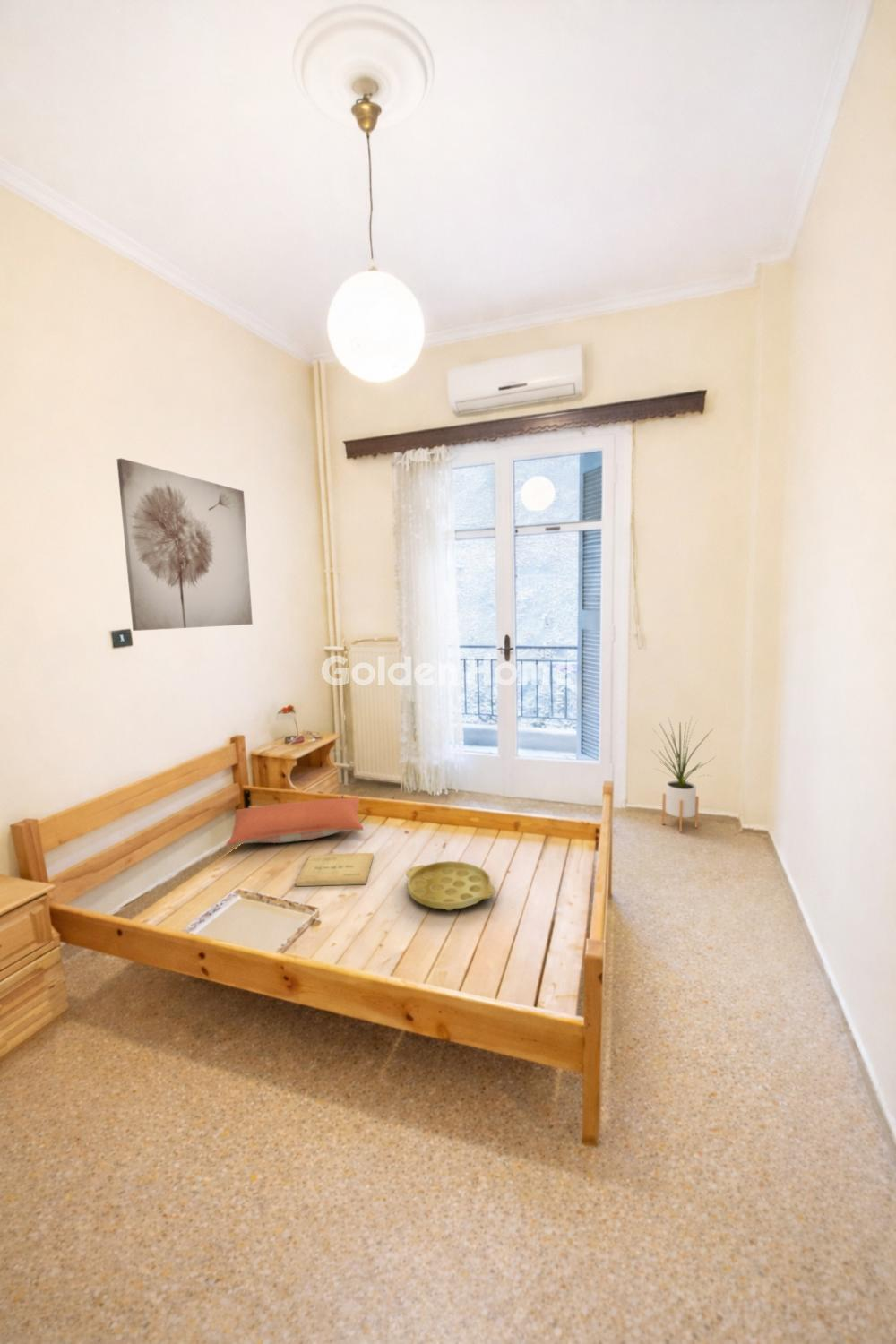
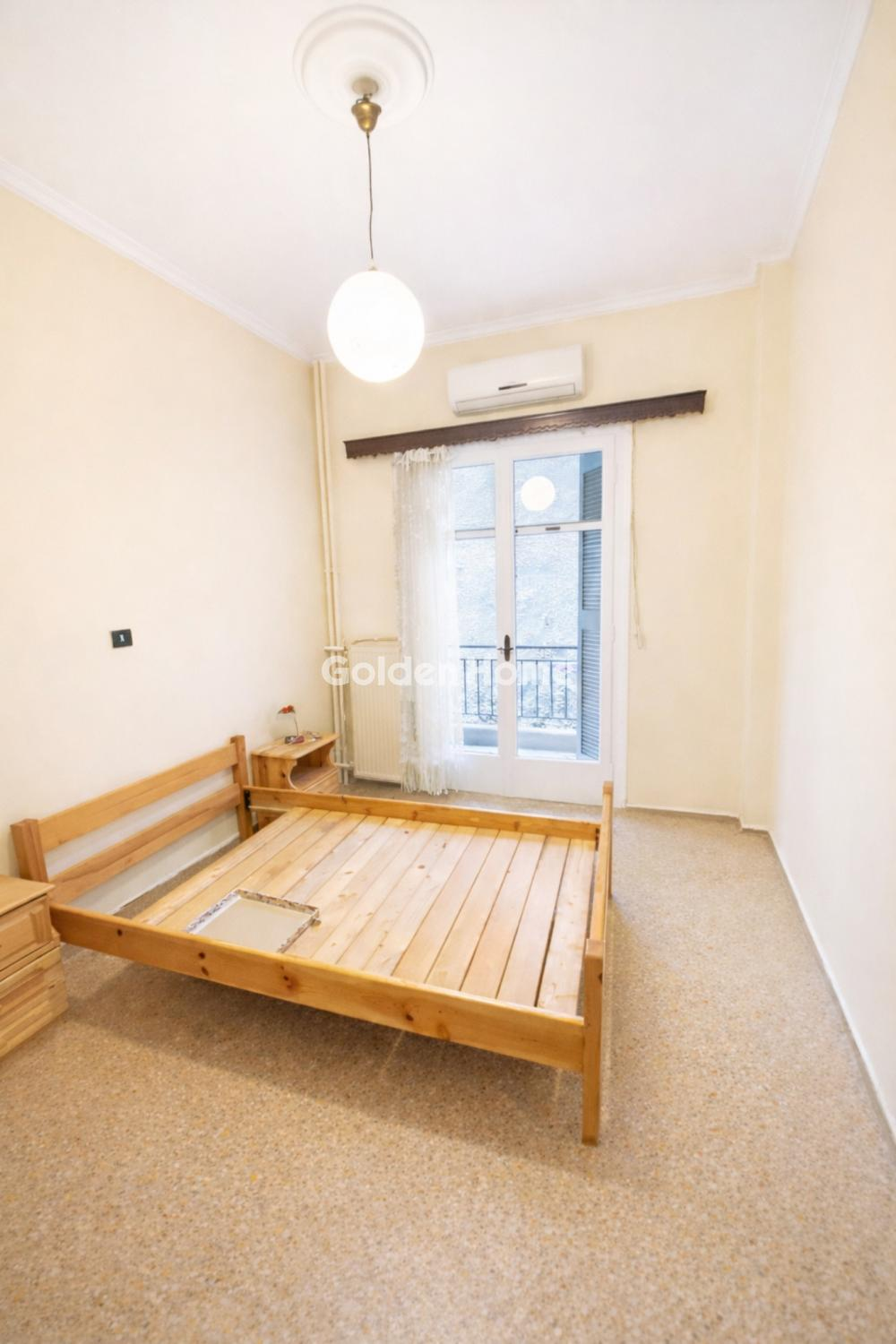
- house plant [651,717,717,833]
- wall art [116,458,254,632]
- pillow [225,796,365,846]
- book [294,852,375,887]
- tray [405,860,496,911]
